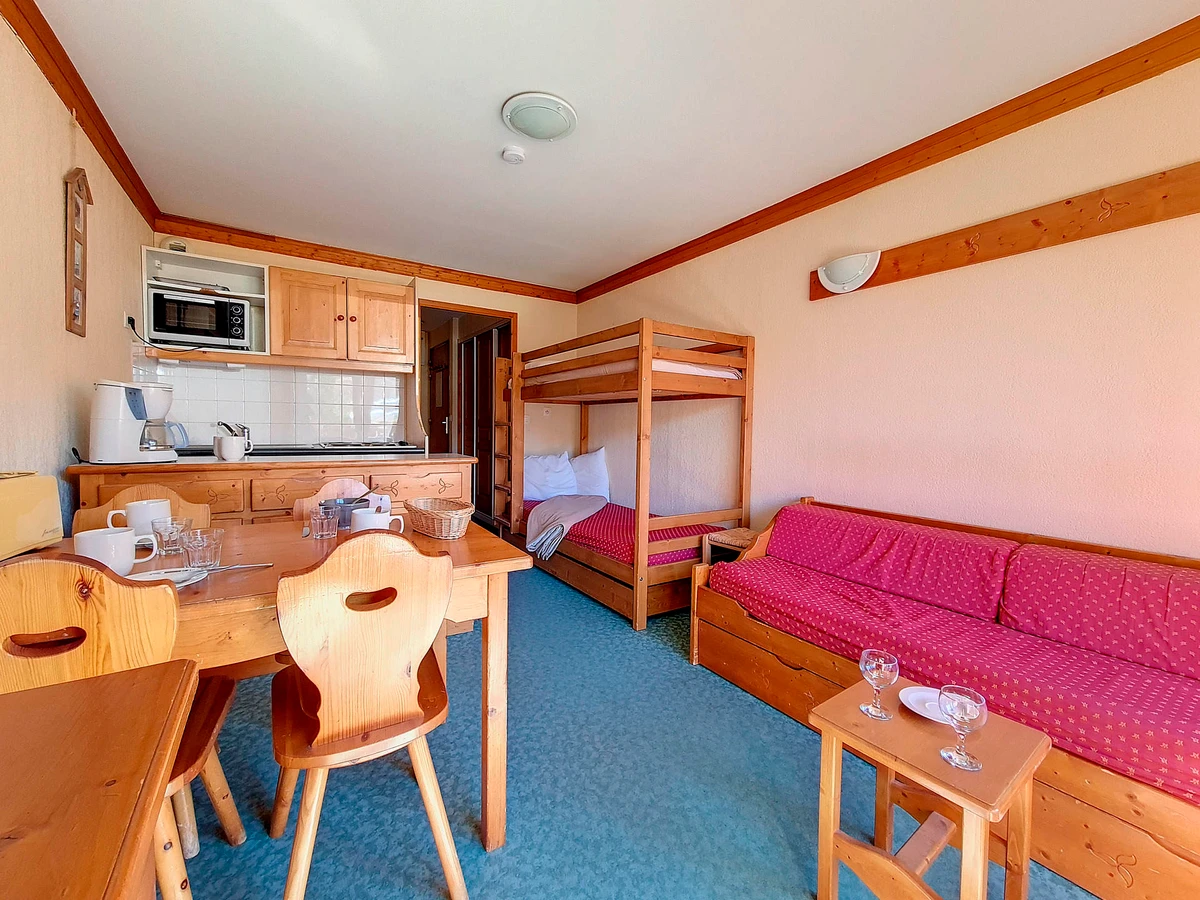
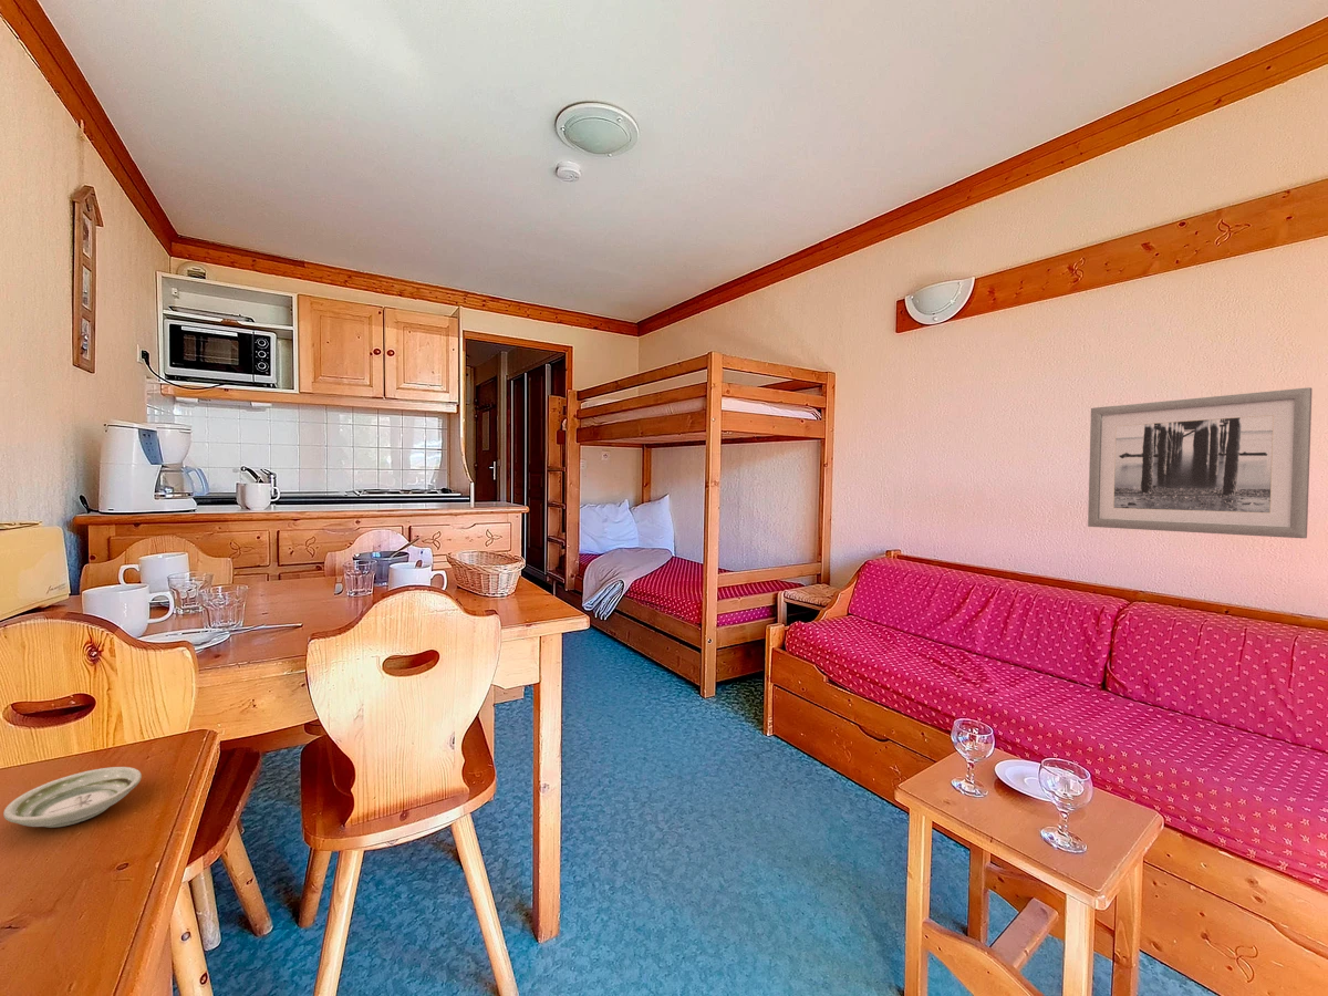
+ wall art [1087,386,1313,539]
+ saucer [2,766,143,829]
